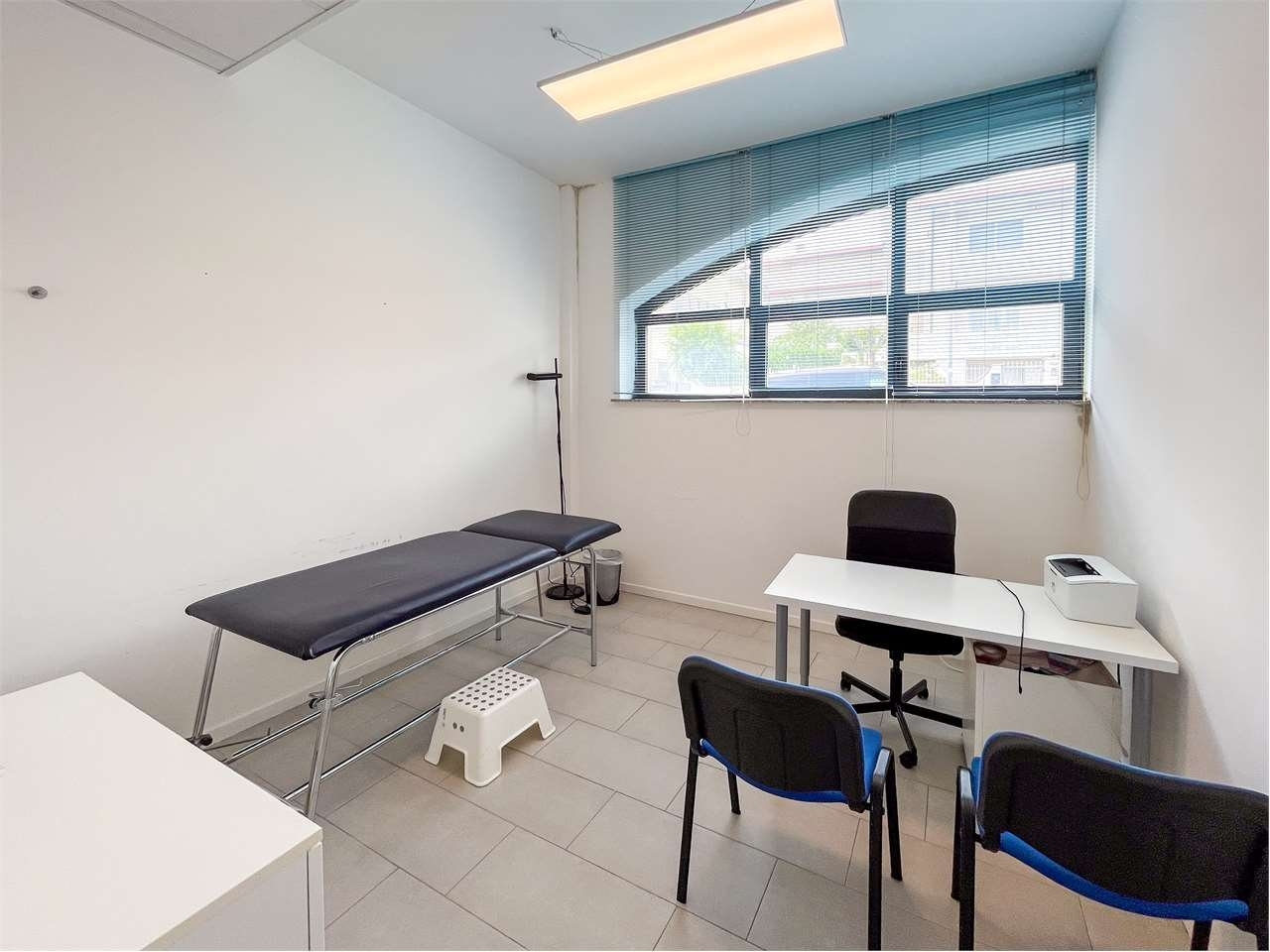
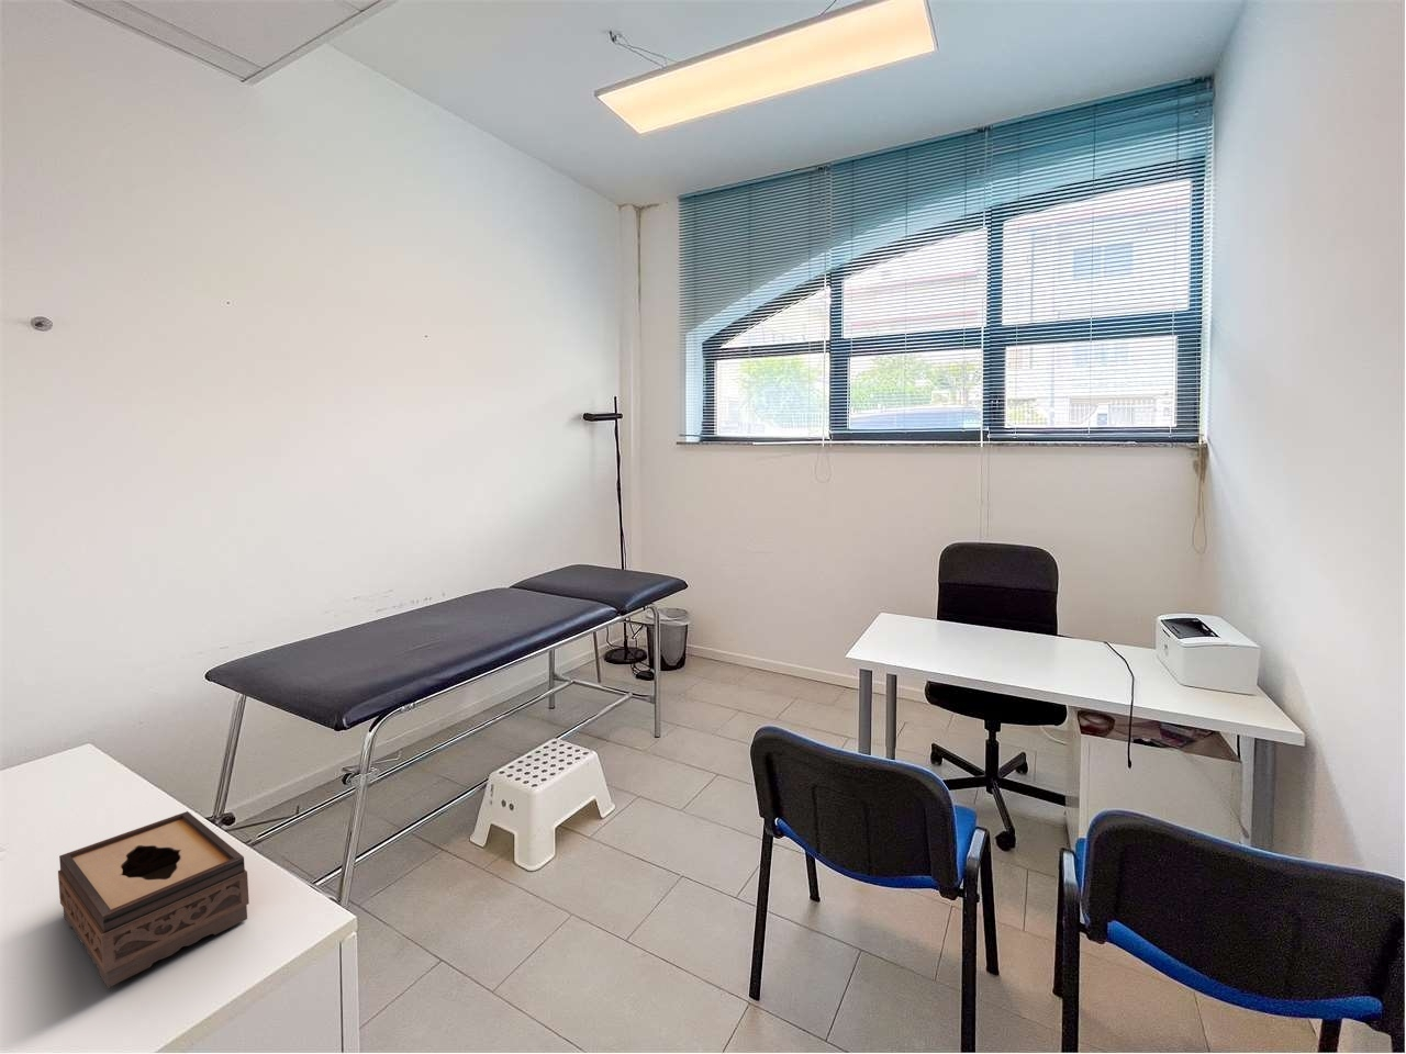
+ tissue box [58,810,250,989]
